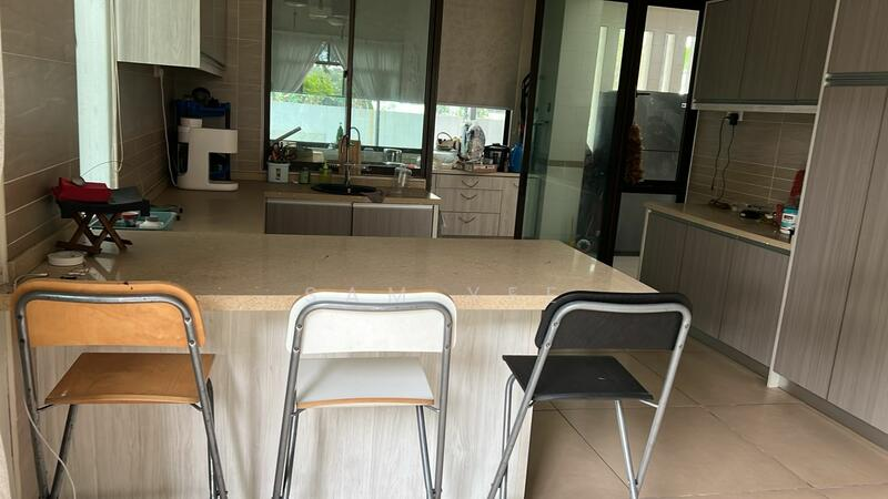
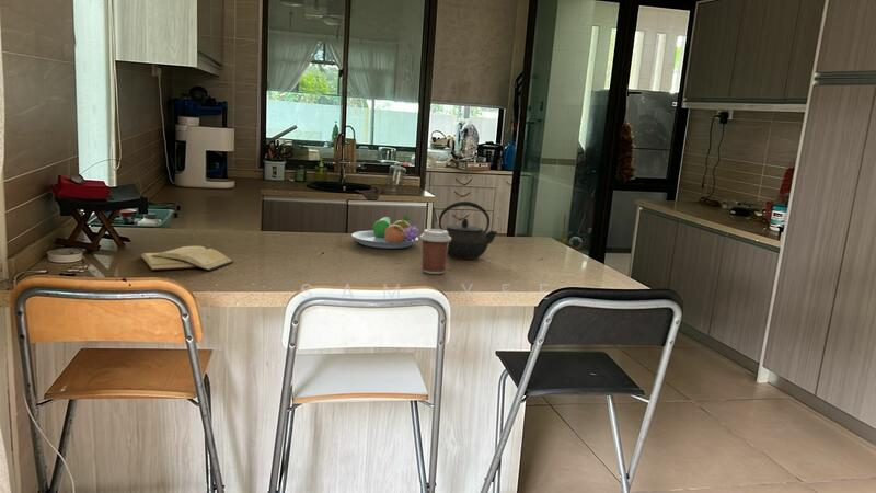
+ diary [139,245,234,272]
+ kettle [438,200,498,261]
+ coffee cup [419,228,451,275]
+ fruit bowl [351,216,420,250]
